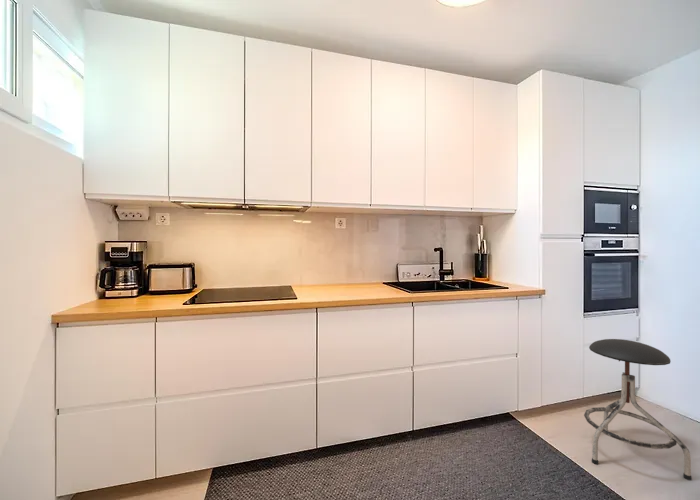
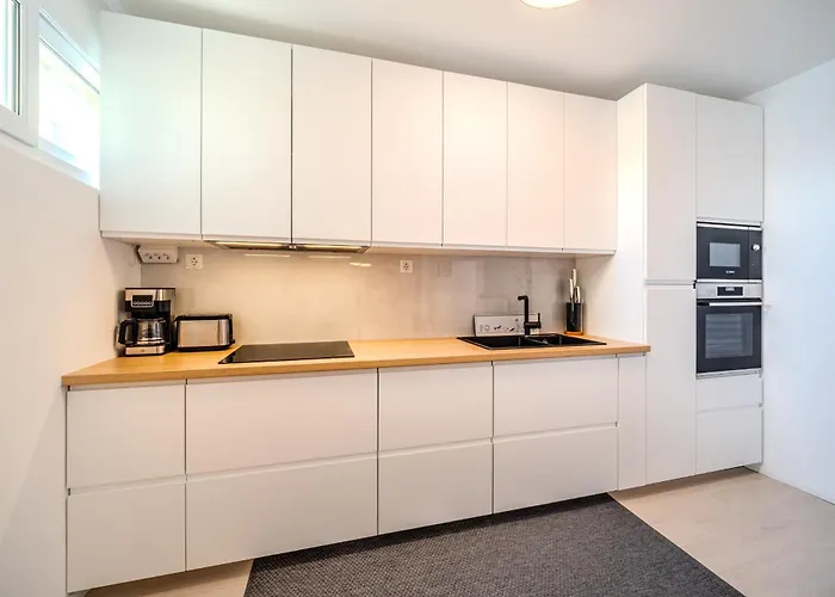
- stool [583,338,693,481]
